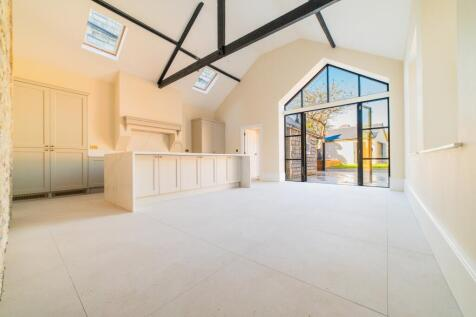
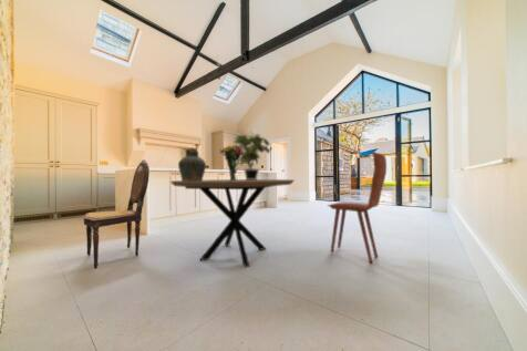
+ potted plant [231,131,272,179]
+ ceramic jug [177,147,207,180]
+ dining table [169,178,296,268]
+ dining chair [327,152,388,264]
+ dining chair [81,158,151,269]
+ bouquet [218,145,247,180]
